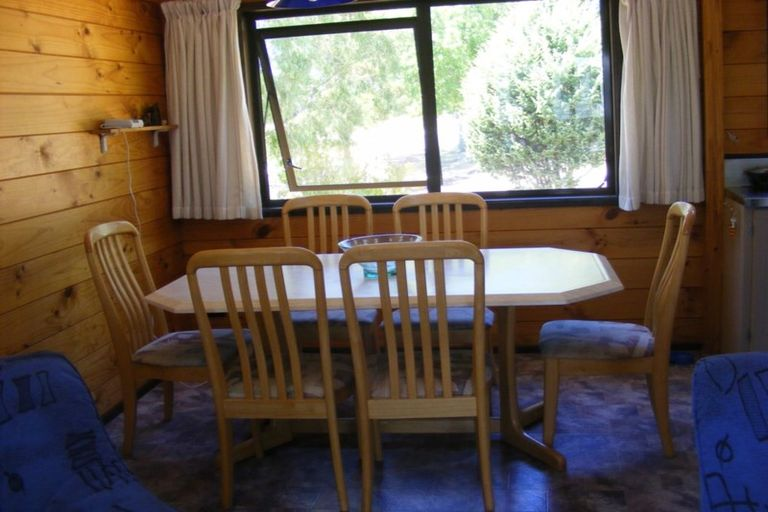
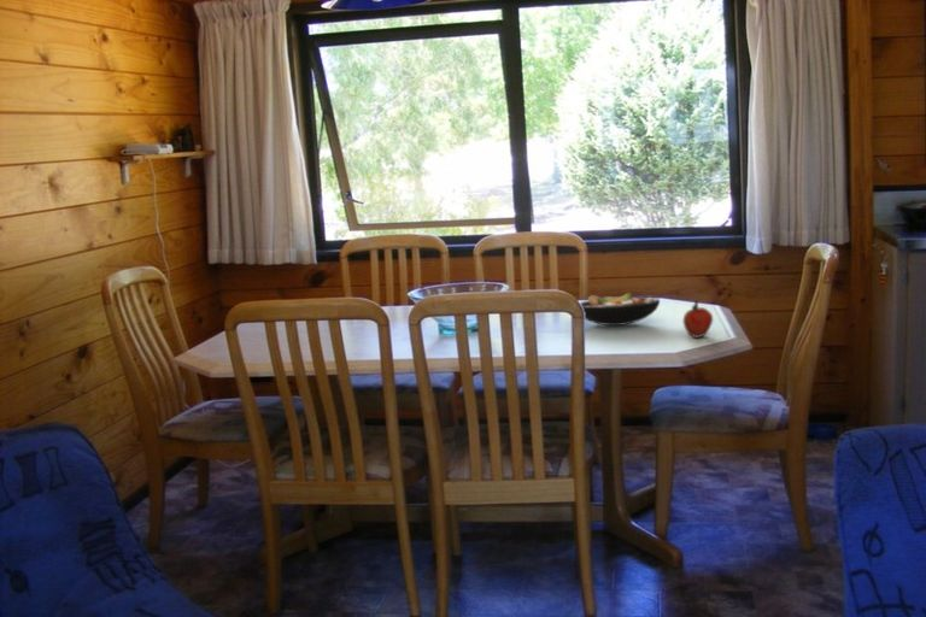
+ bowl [579,292,661,327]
+ fruit [681,298,714,339]
